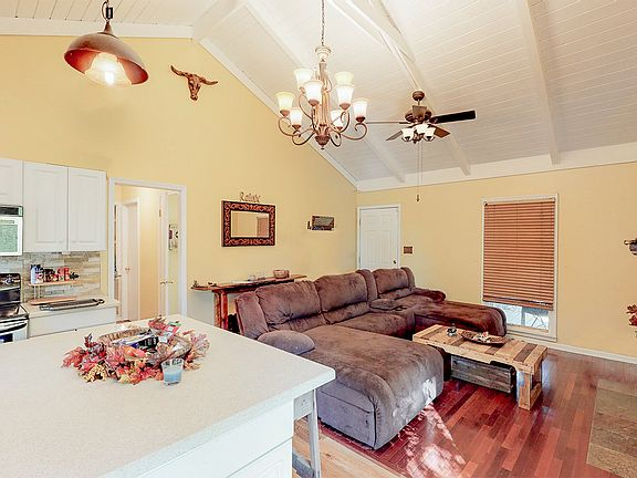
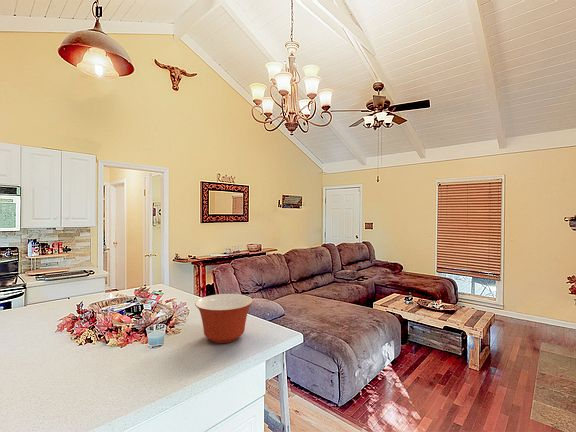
+ mixing bowl [194,293,254,344]
